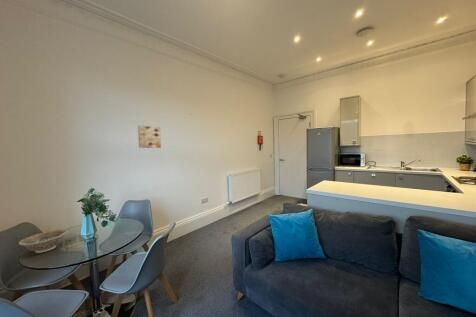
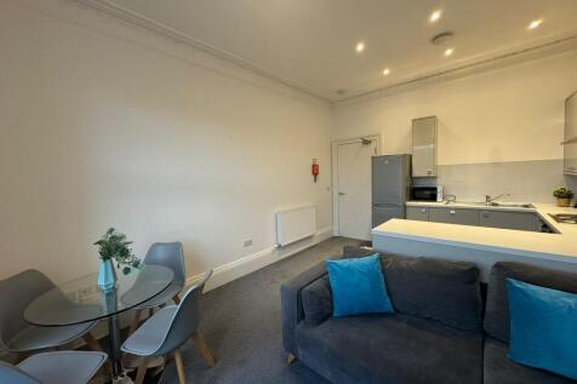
- wall art [137,125,162,149]
- decorative bowl [18,228,69,254]
